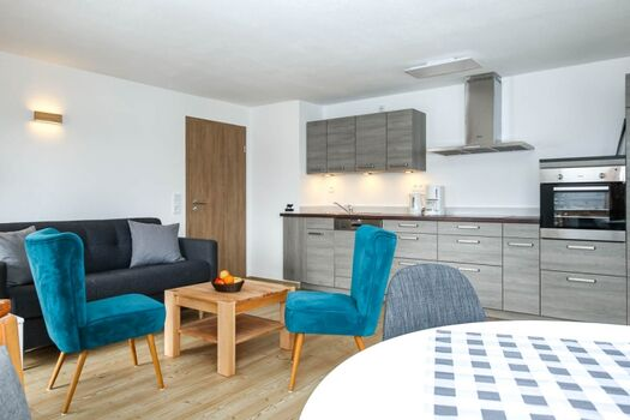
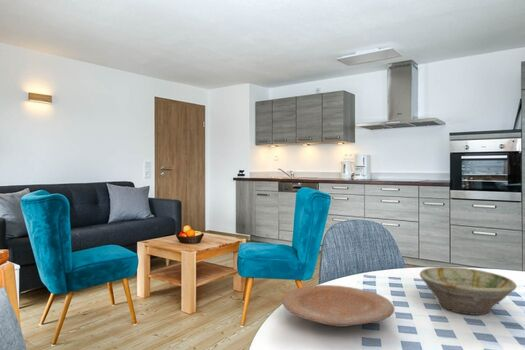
+ bowl [419,266,518,316]
+ plate [281,284,396,328]
